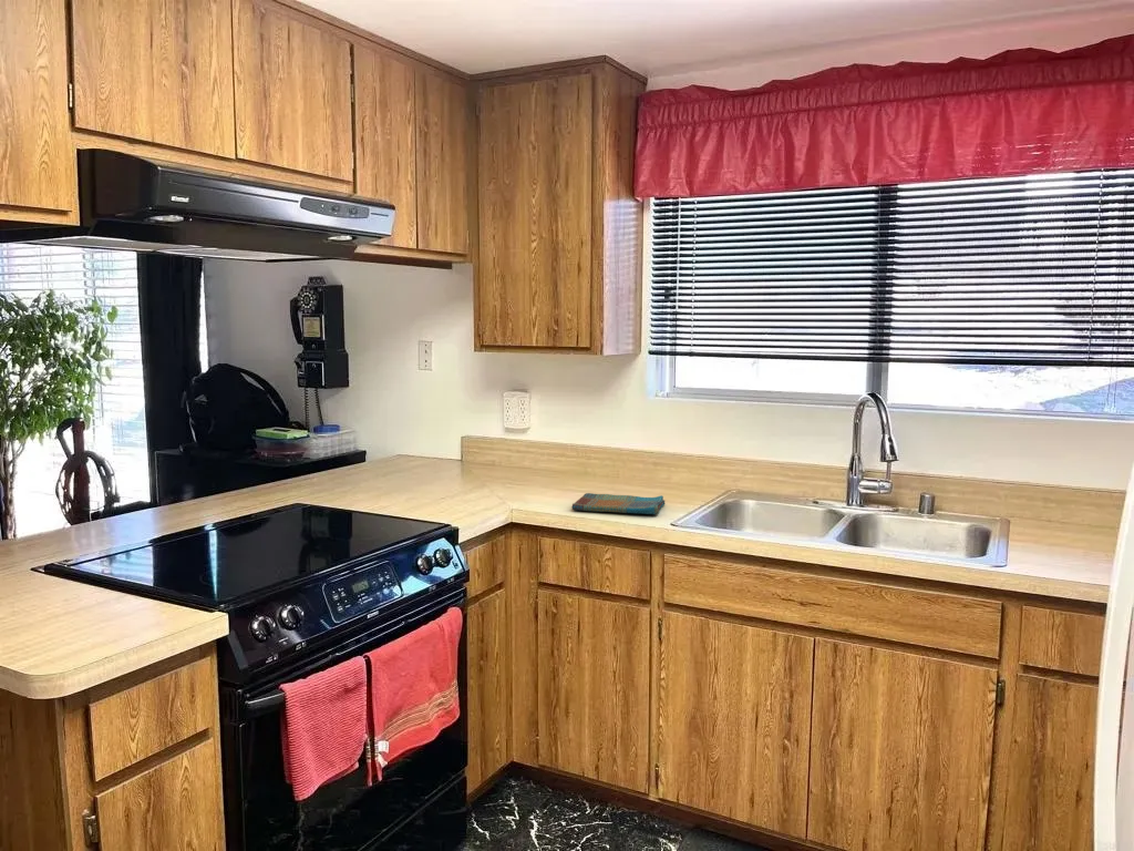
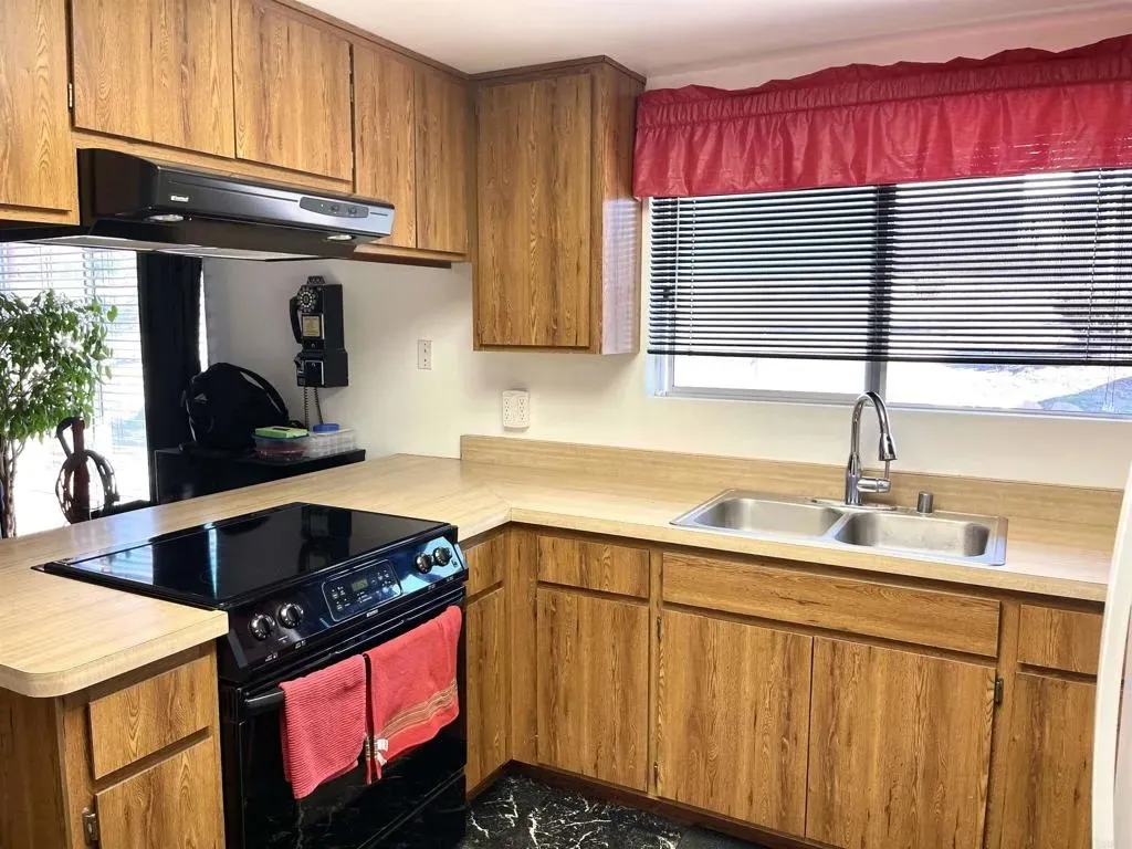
- dish towel [571,492,667,515]
